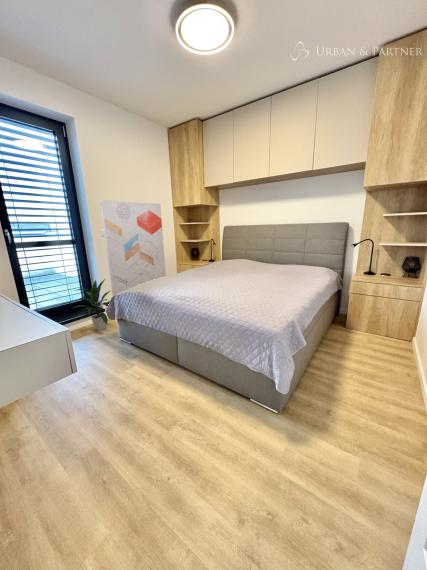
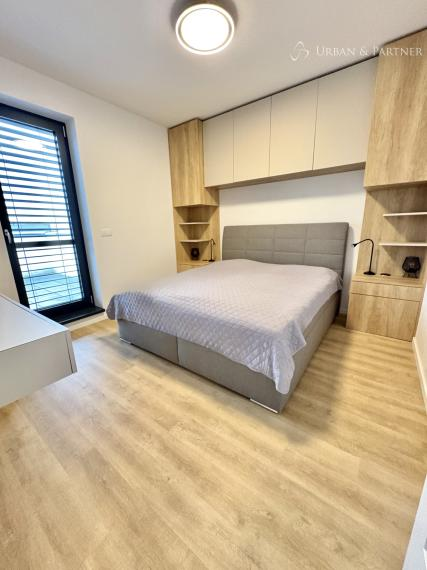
- indoor plant [73,278,111,331]
- wall art [99,199,167,296]
